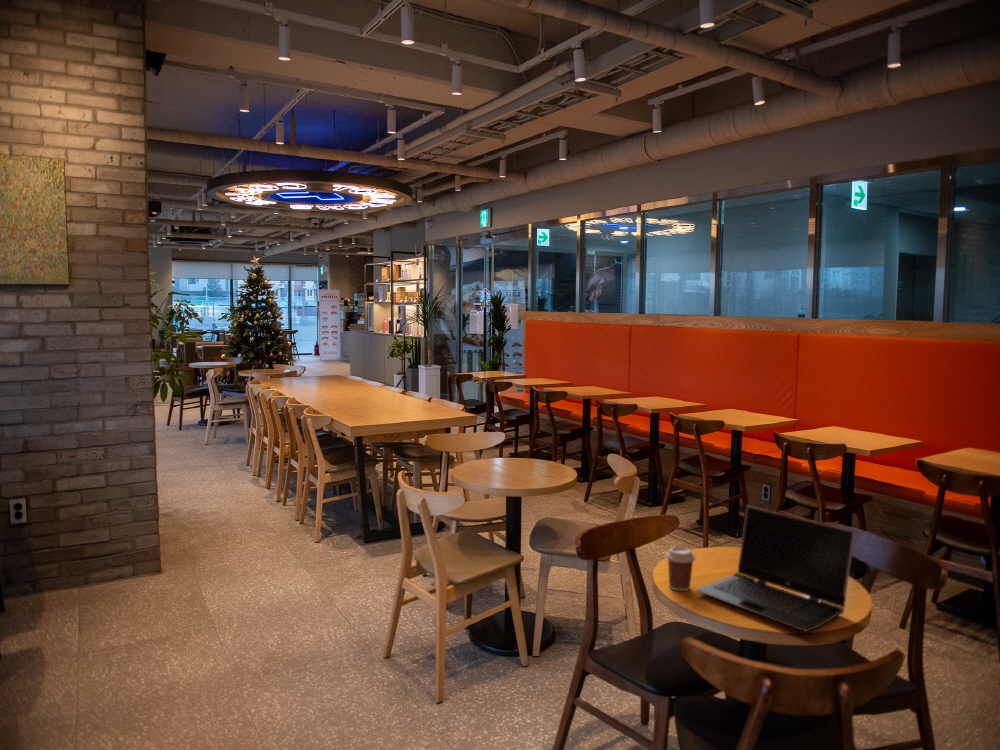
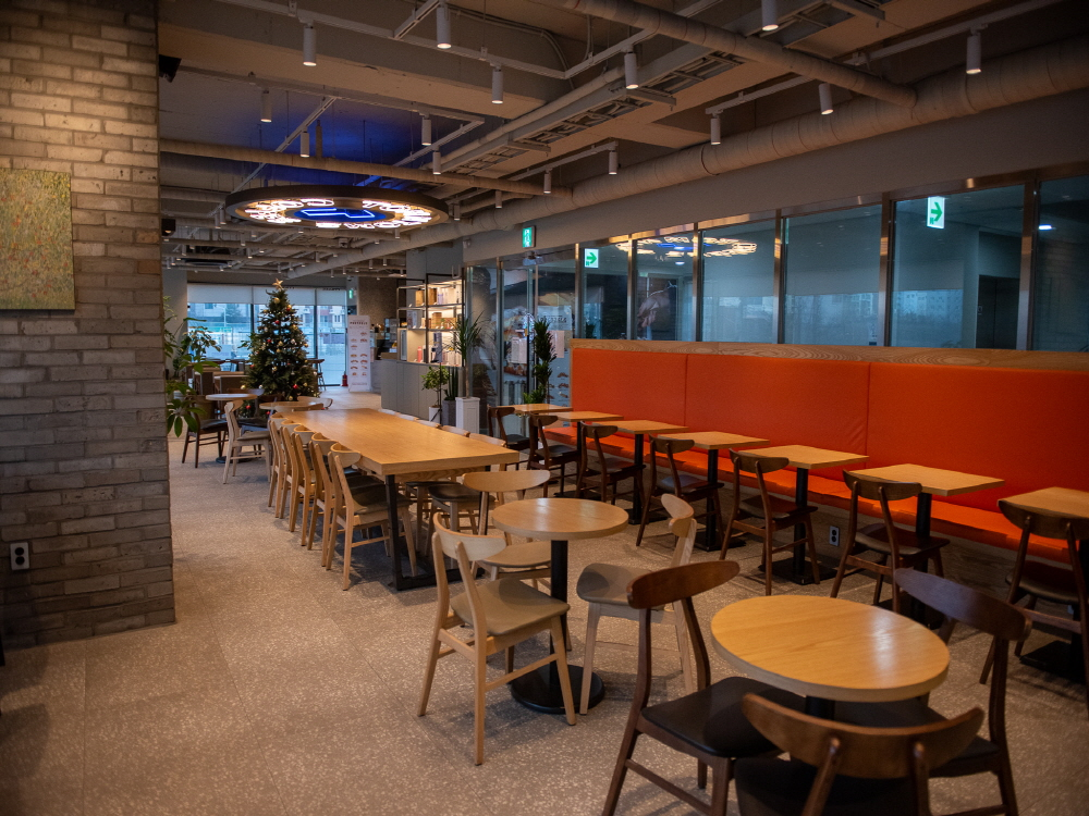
- laptop computer [695,504,856,633]
- coffee cup [665,546,696,592]
